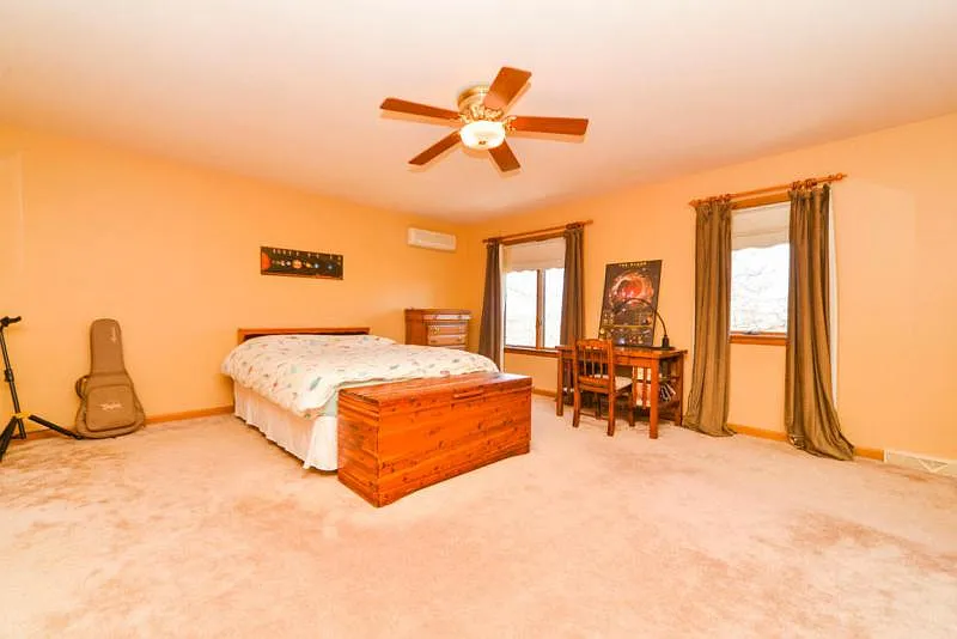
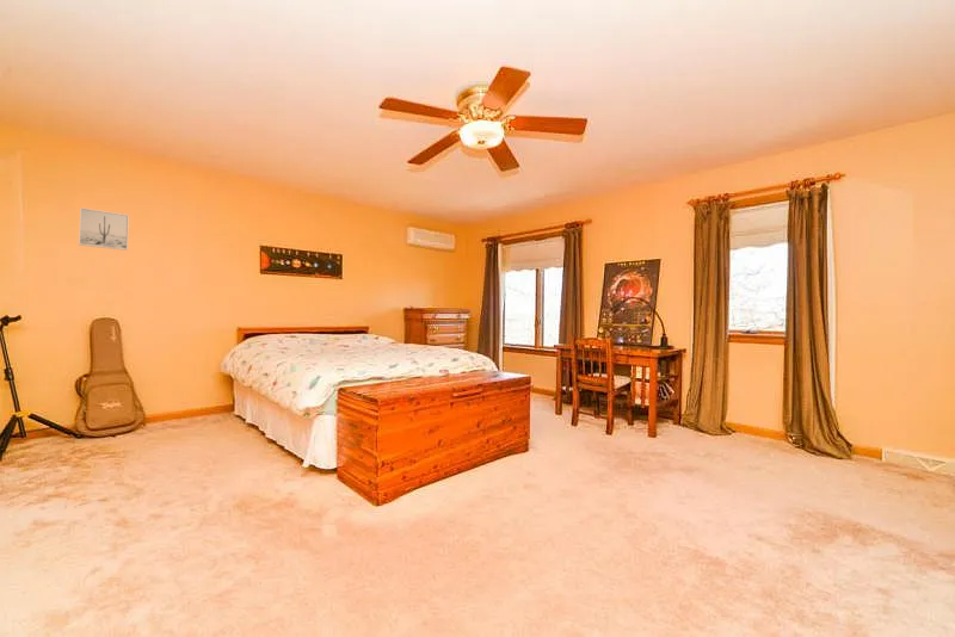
+ wall art [78,206,130,252]
